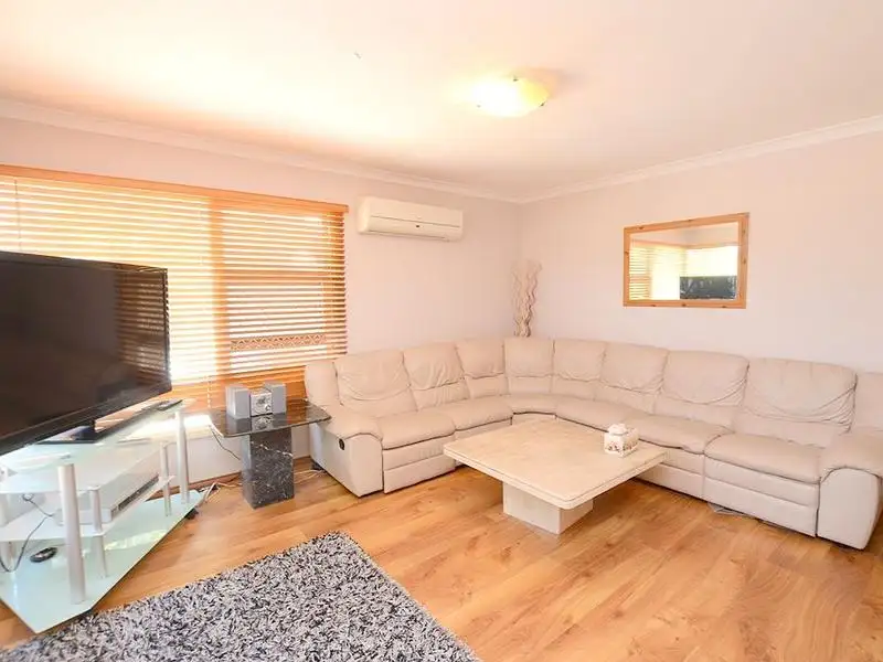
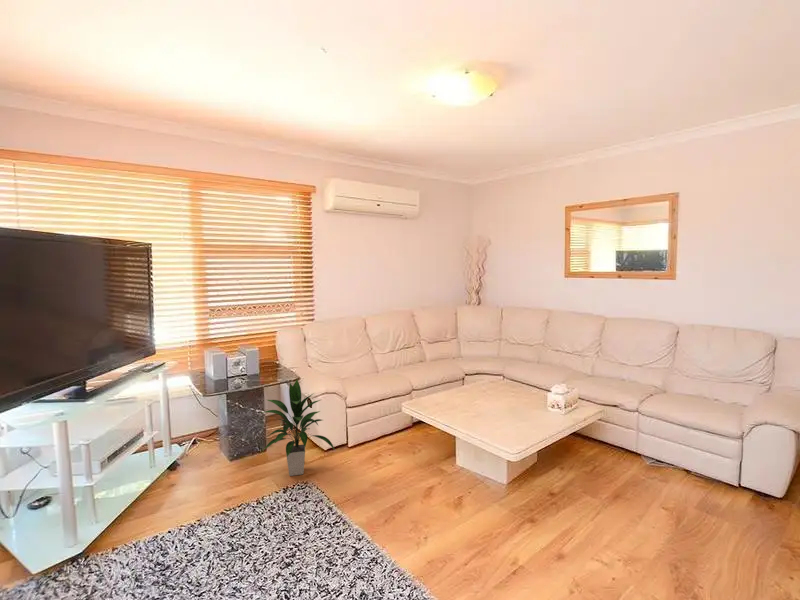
+ indoor plant [260,379,336,477]
